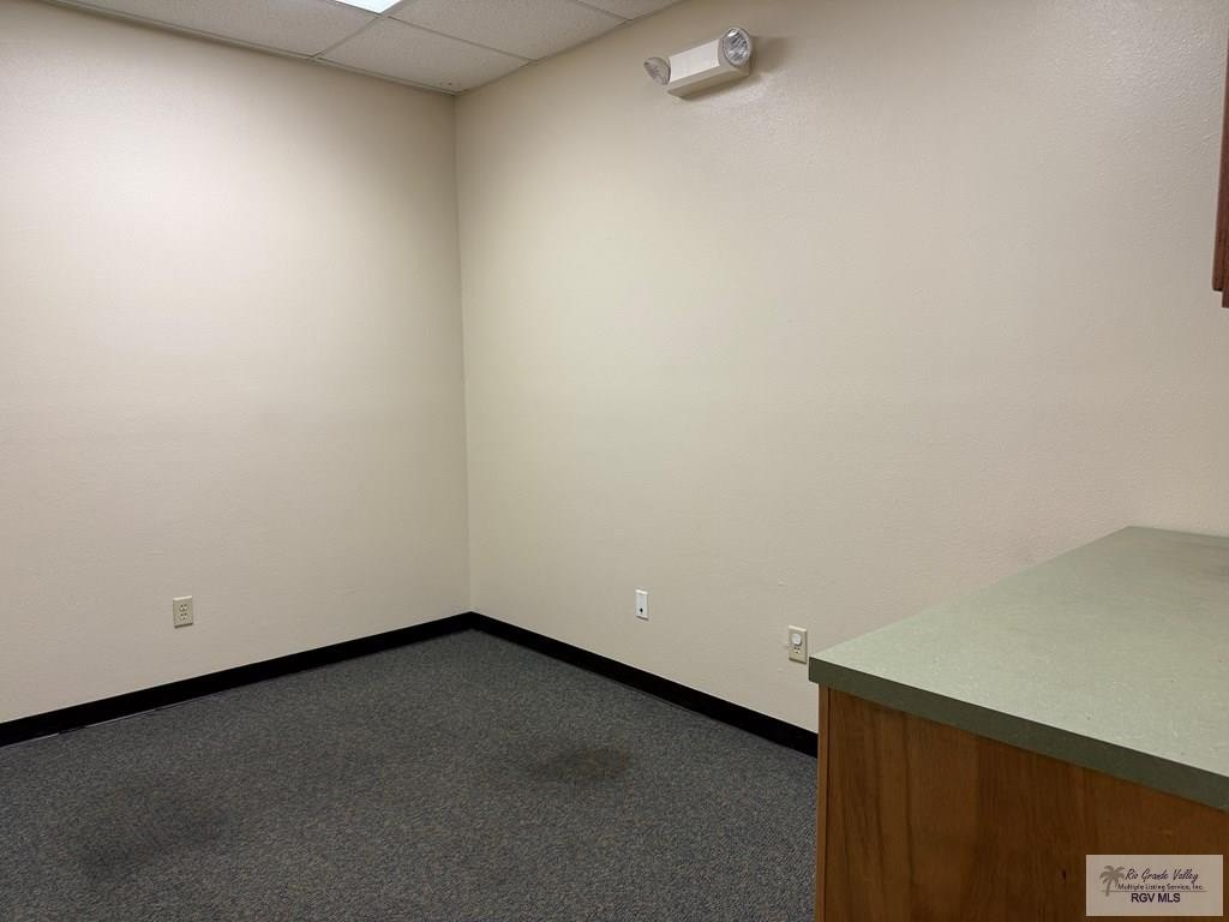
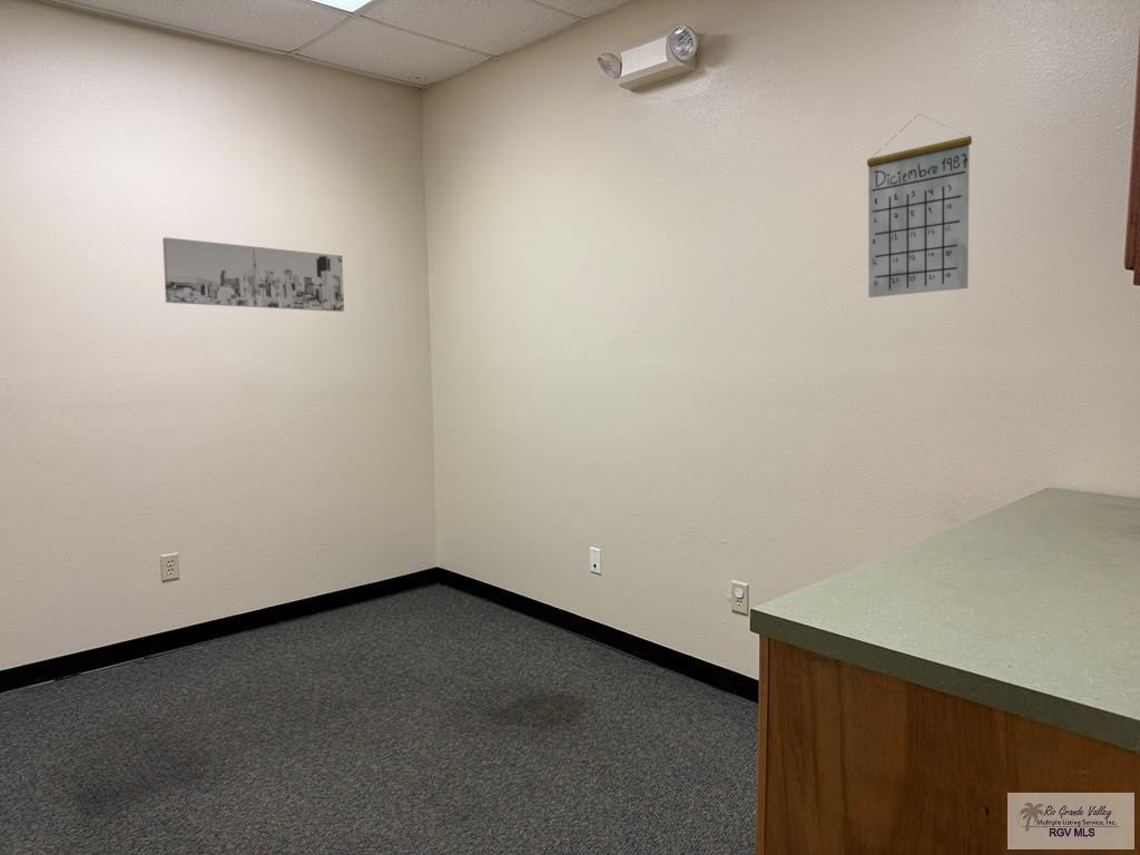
+ wall art [161,236,345,313]
+ calendar [866,112,973,298]
